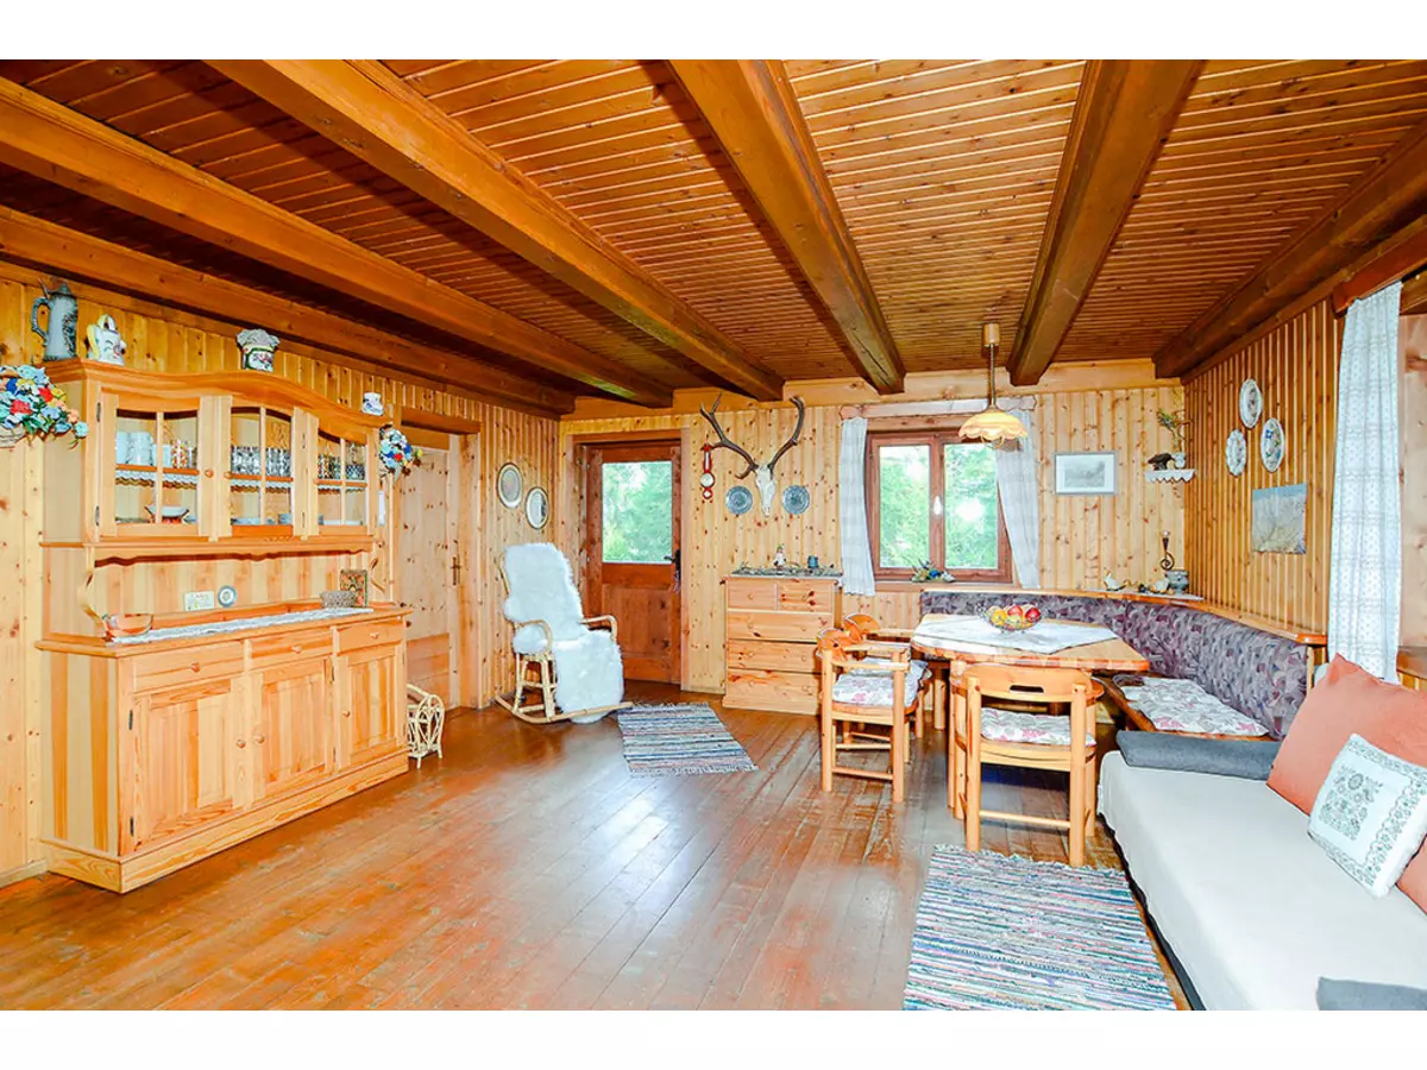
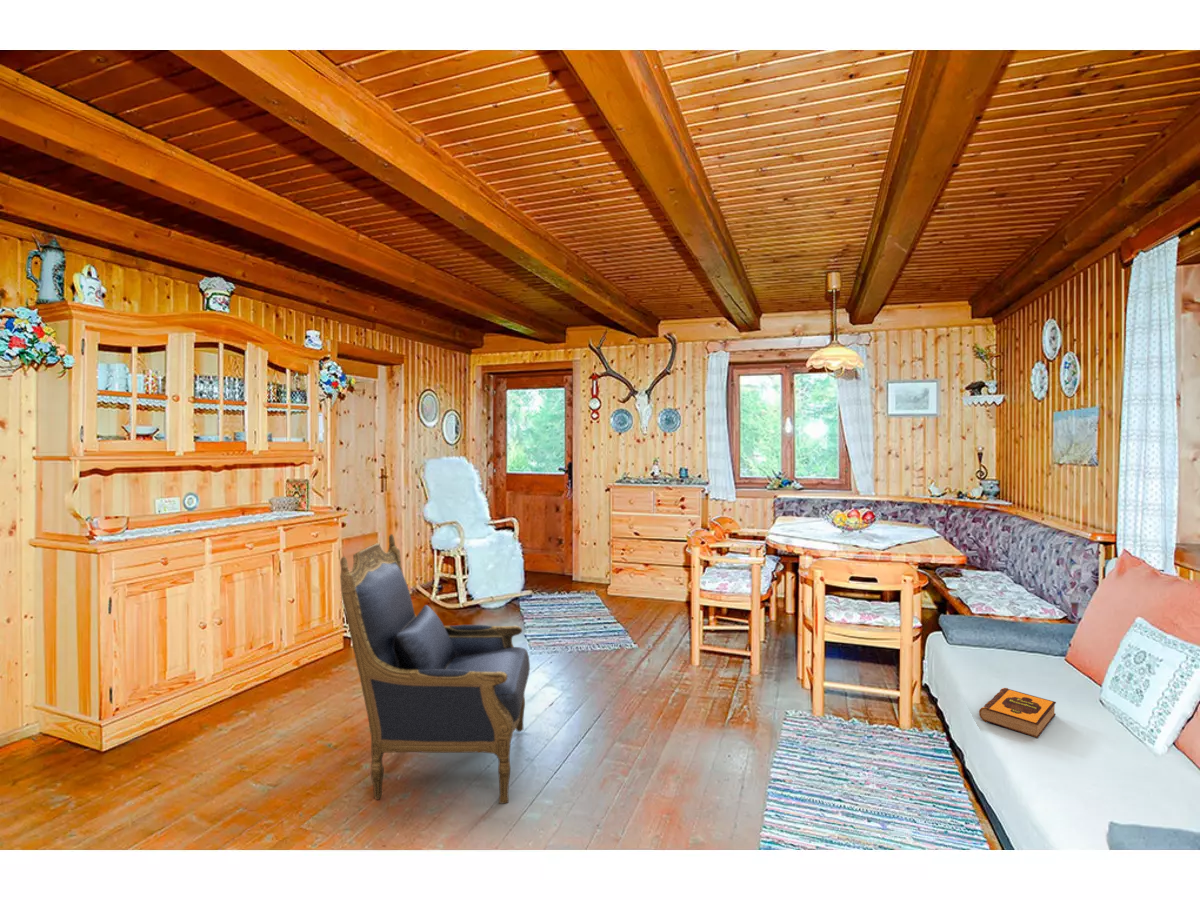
+ hardback book [978,687,1057,739]
+ armchair [339,533,531,805]
